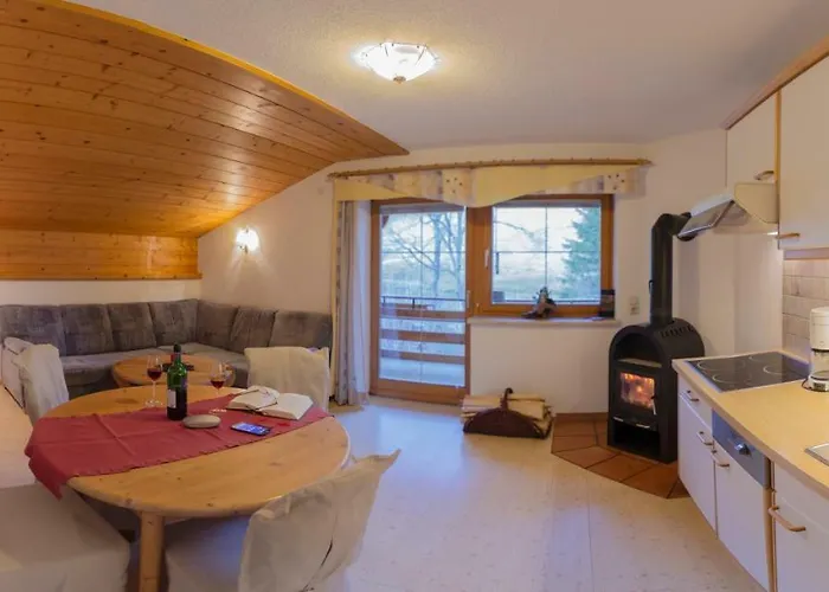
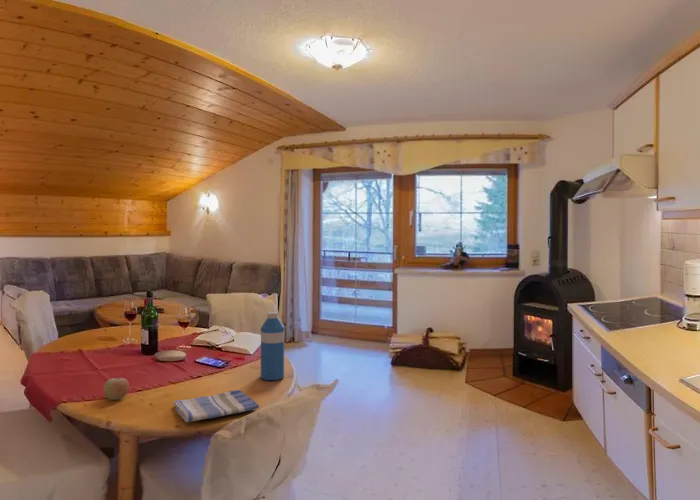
+ water bottle [260,311,285,381]
+ dish towel [172,389,260,423]
+ fruit [103,374,130,401]
